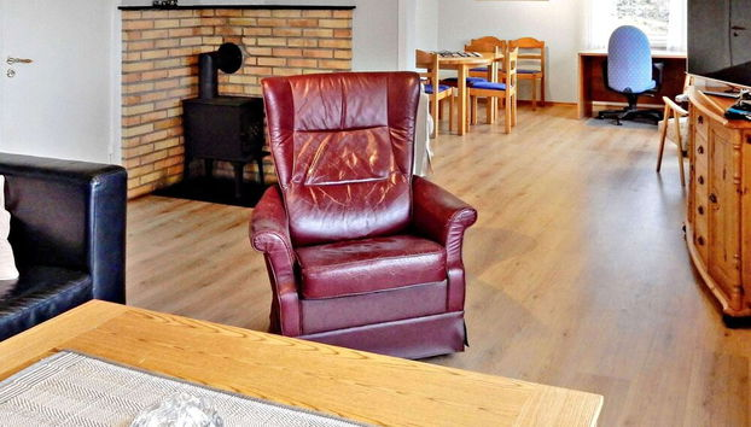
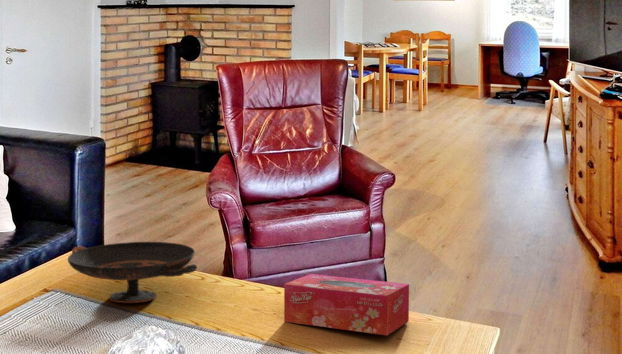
+ tissue box [283,273,410,336]
+ decorative bowl [67,241,198,304]
